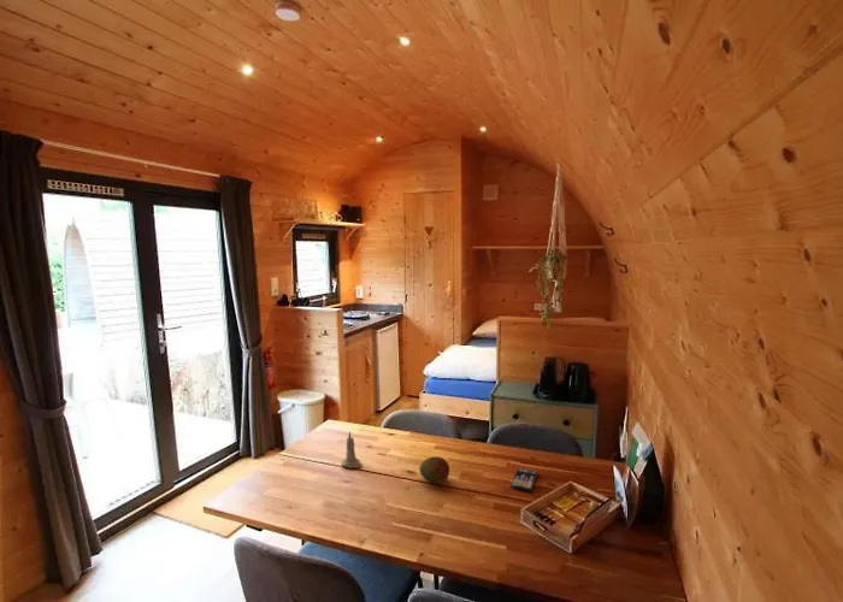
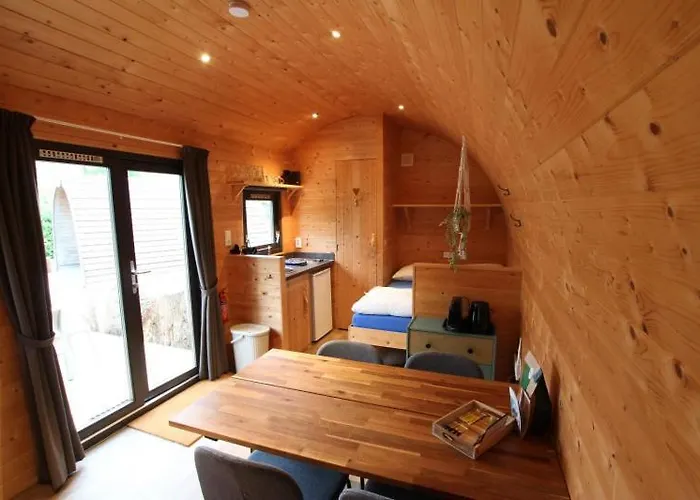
- candle [340,430,362,470]
- smartphone [509,467,538,491]
- fruit [418,455,450,485]
